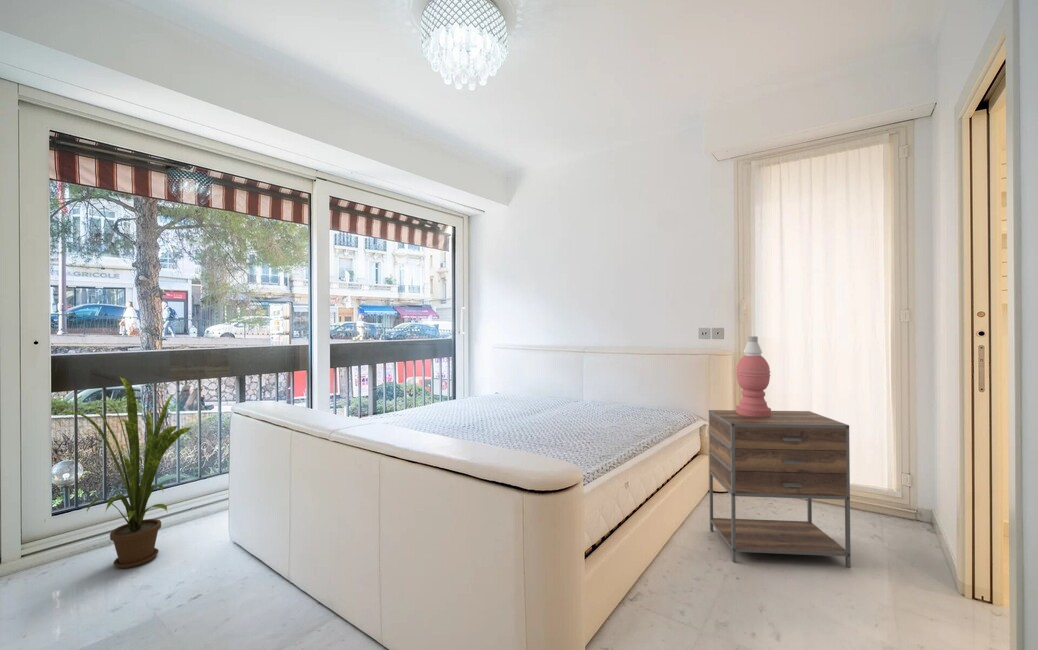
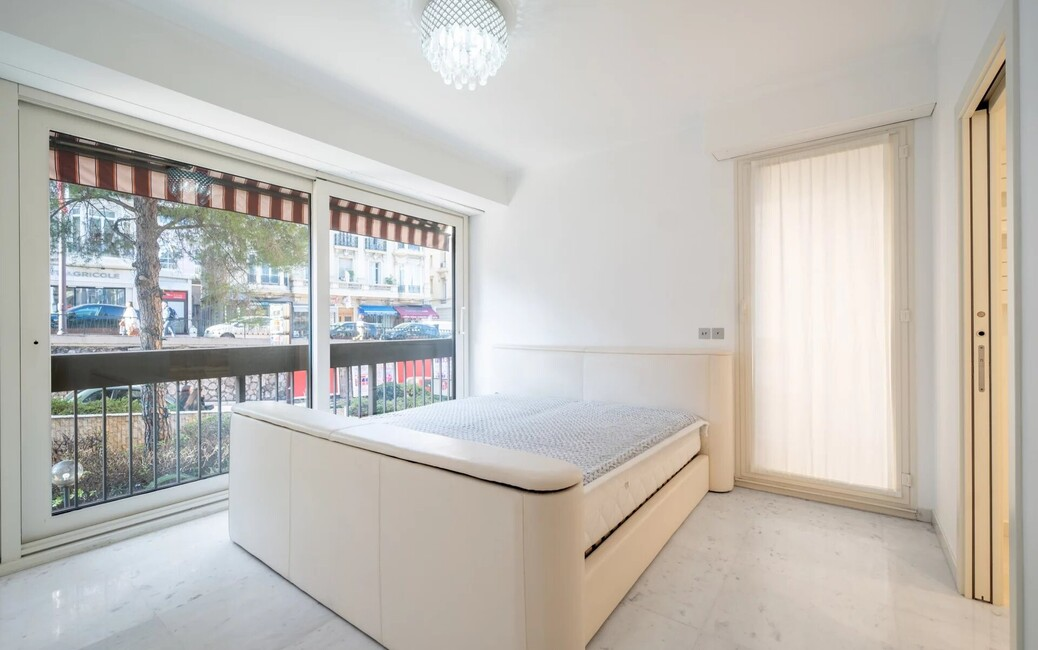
- house plant [58,376,195,569]
- nightstand [708,409,852,569]
- table lamp [735,335,772,417]
